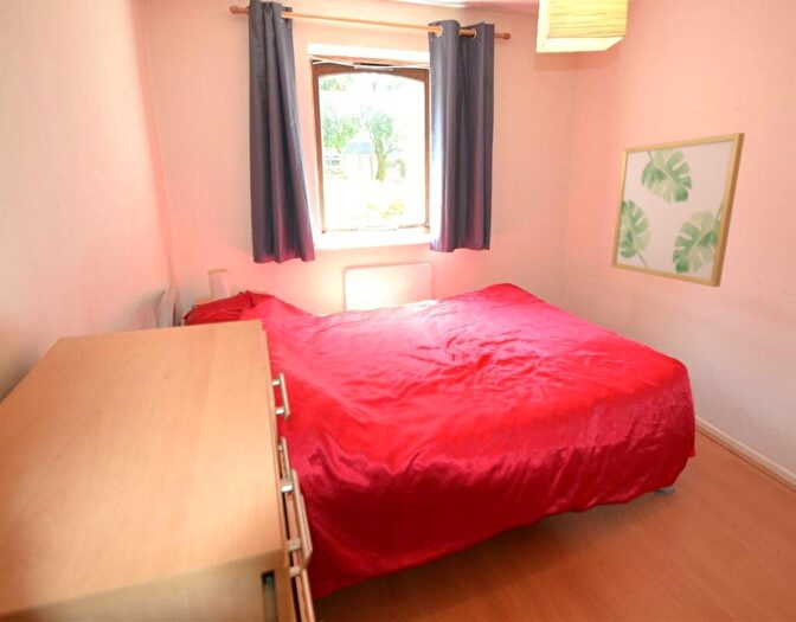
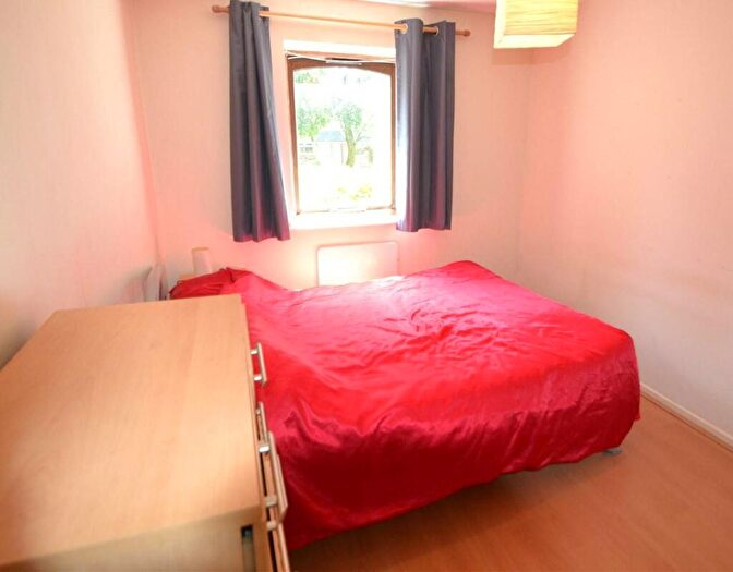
- wall art [610,132,746,288]
